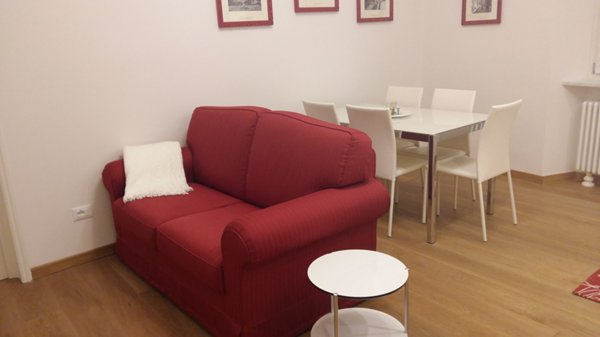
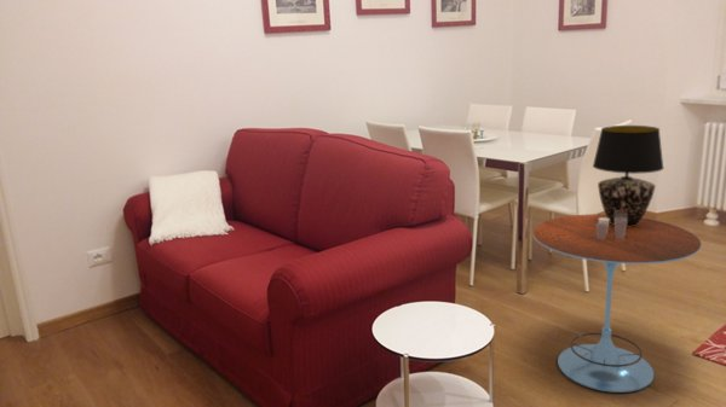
+ side table [531,209,703,394]
+ table lamp [592,124,664,227]
